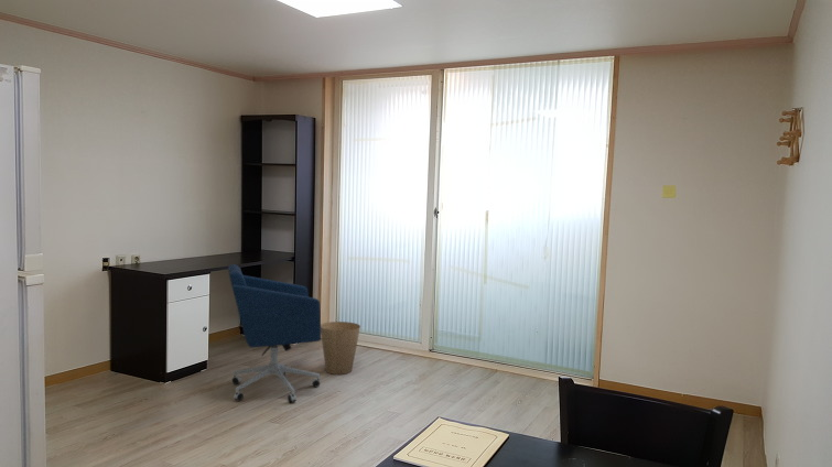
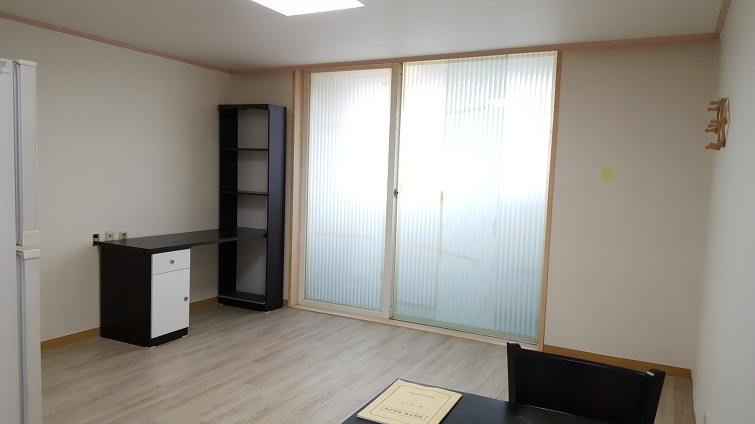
- trash can [321,321,361,376]
- office chair [227,263,322,403]
